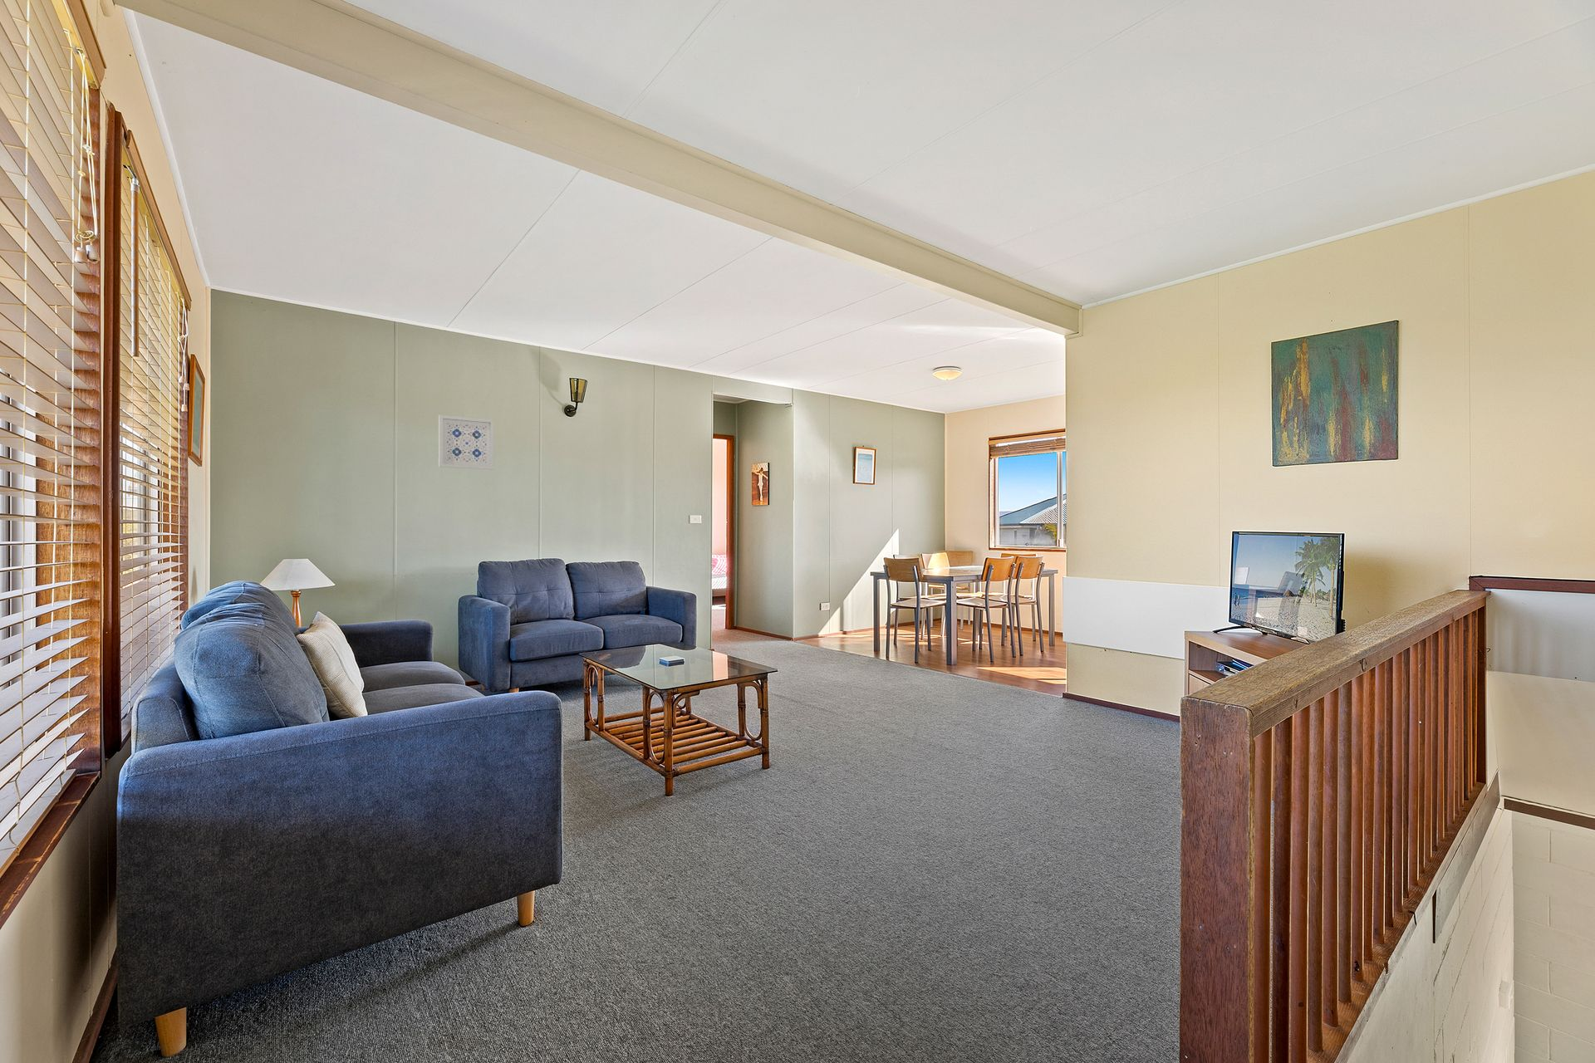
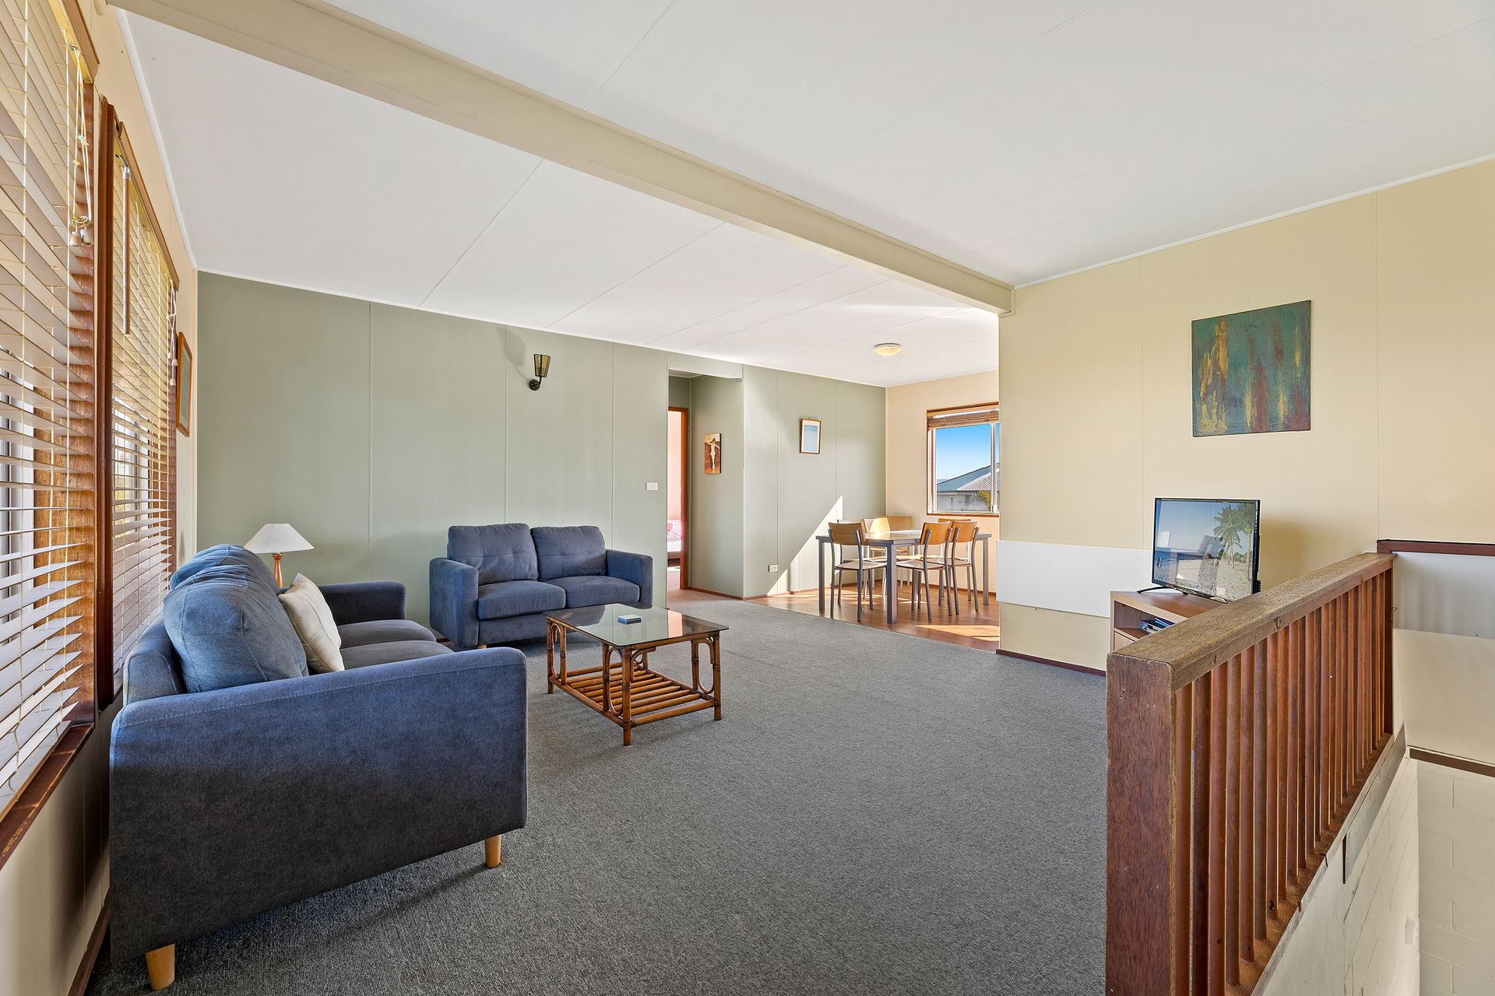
- wall art [438,414,494,470]
